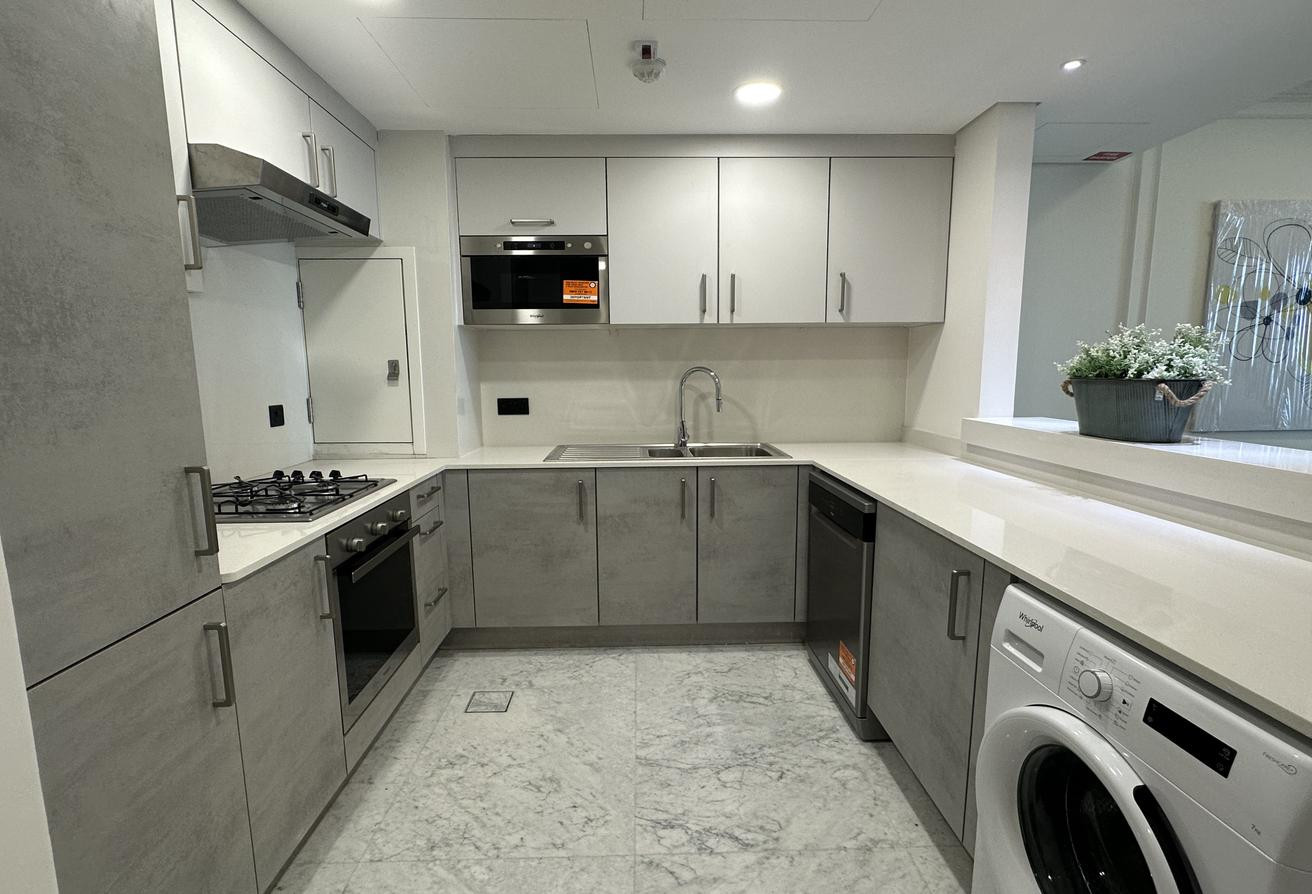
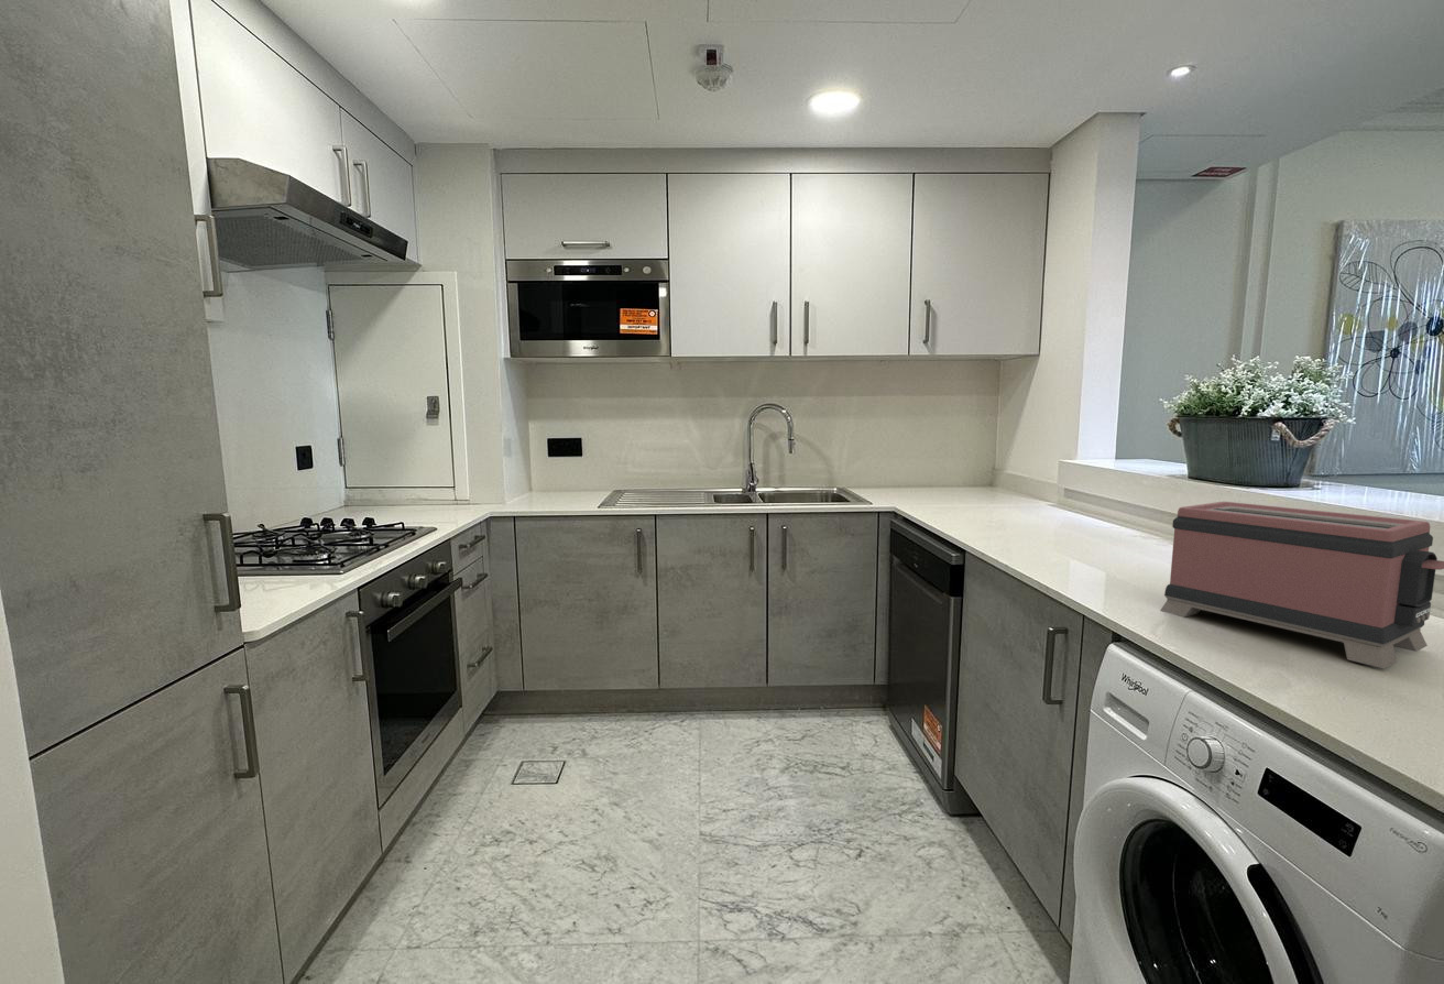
+ toaster [1159,501,1444,670]
